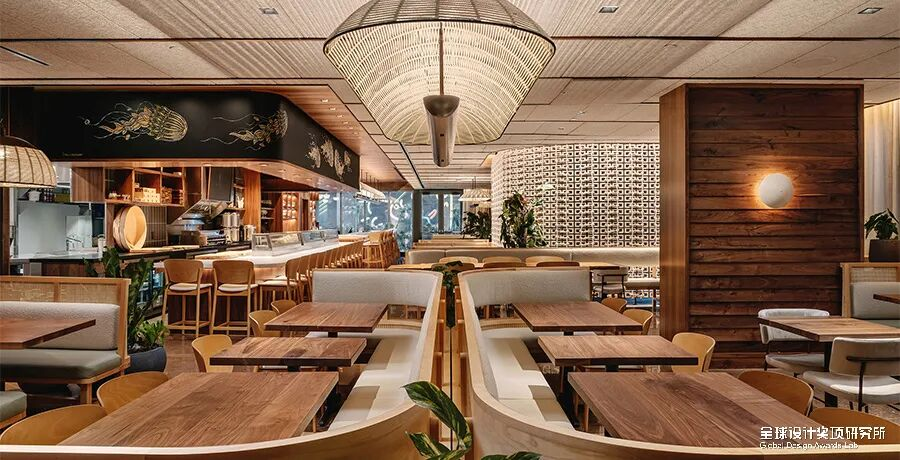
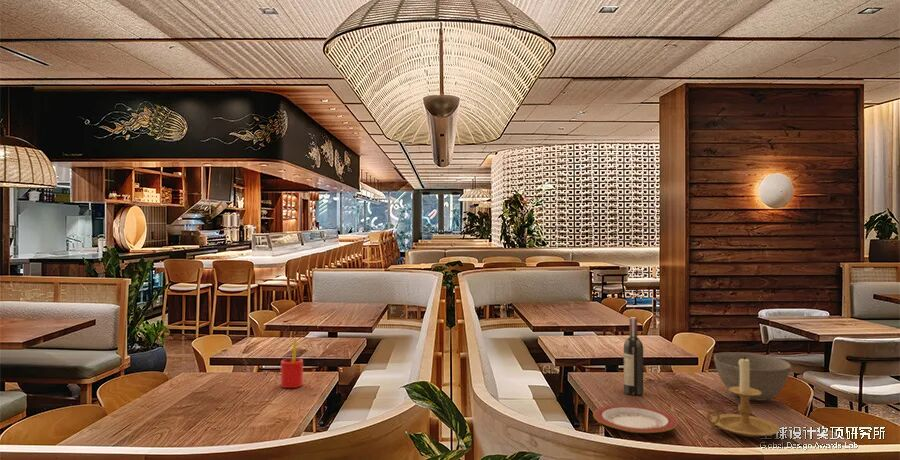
+ bowl [713,351,792,402]
+ straw [280,339,304,389]
+ candle holder [705,356,781,438]
+ wine bottle [623,316,644,396]
+ plate [592,404,679,434]
